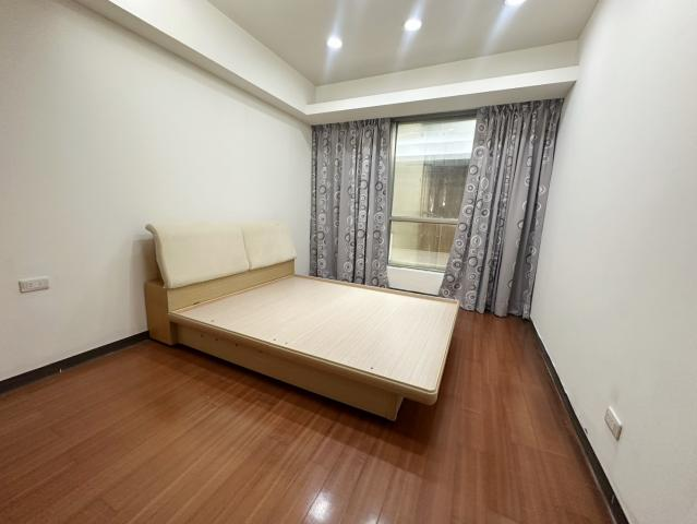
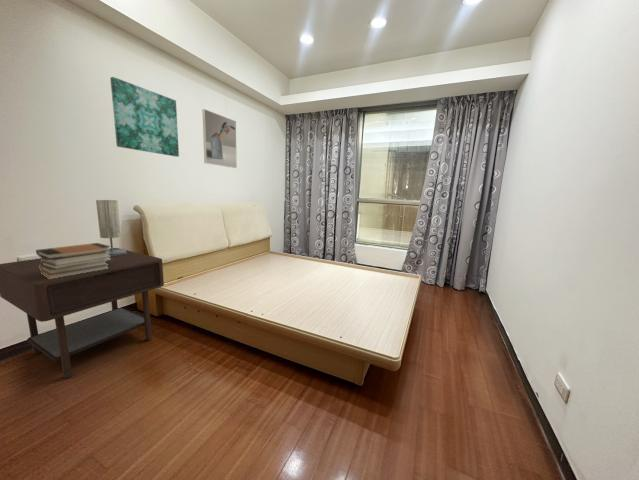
+ side table [0,247,165,380]
+ table lamp [95,199,127,256]
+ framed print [201,108,238,169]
+ wall art [109,76,180,158]
+ book stack [35,242,111,279]
